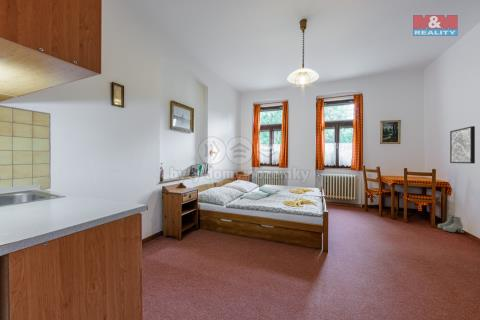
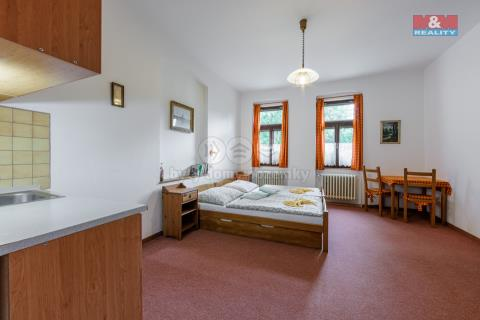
- boots [437,214,465,234]
- wall art [449,125,476,164]
